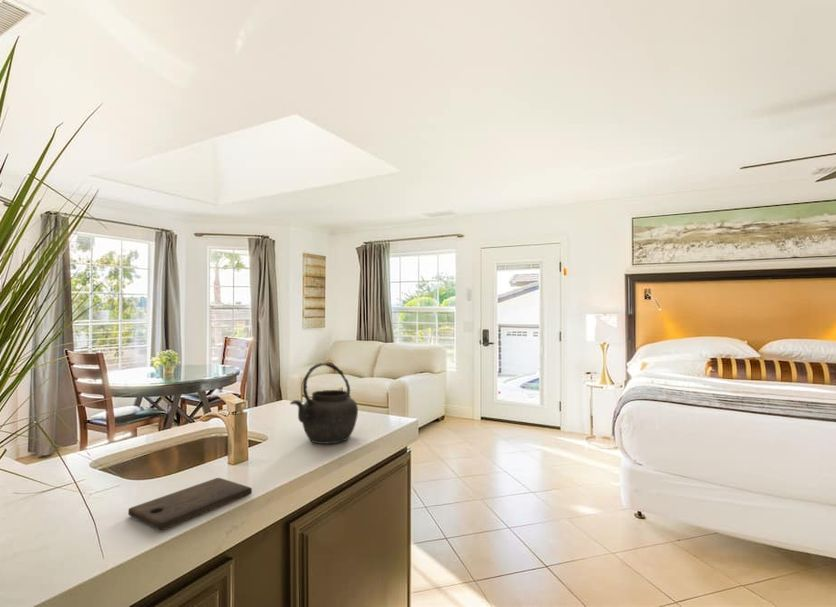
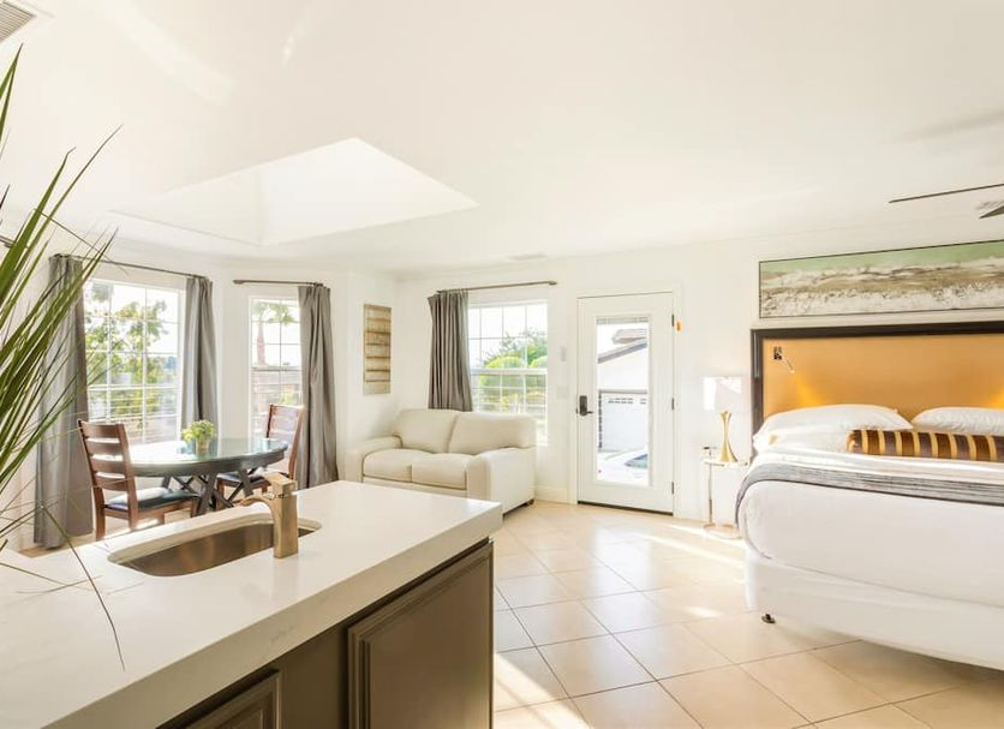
- kettle [289,362,359,445]
- cutting board [127,477,253,531]
